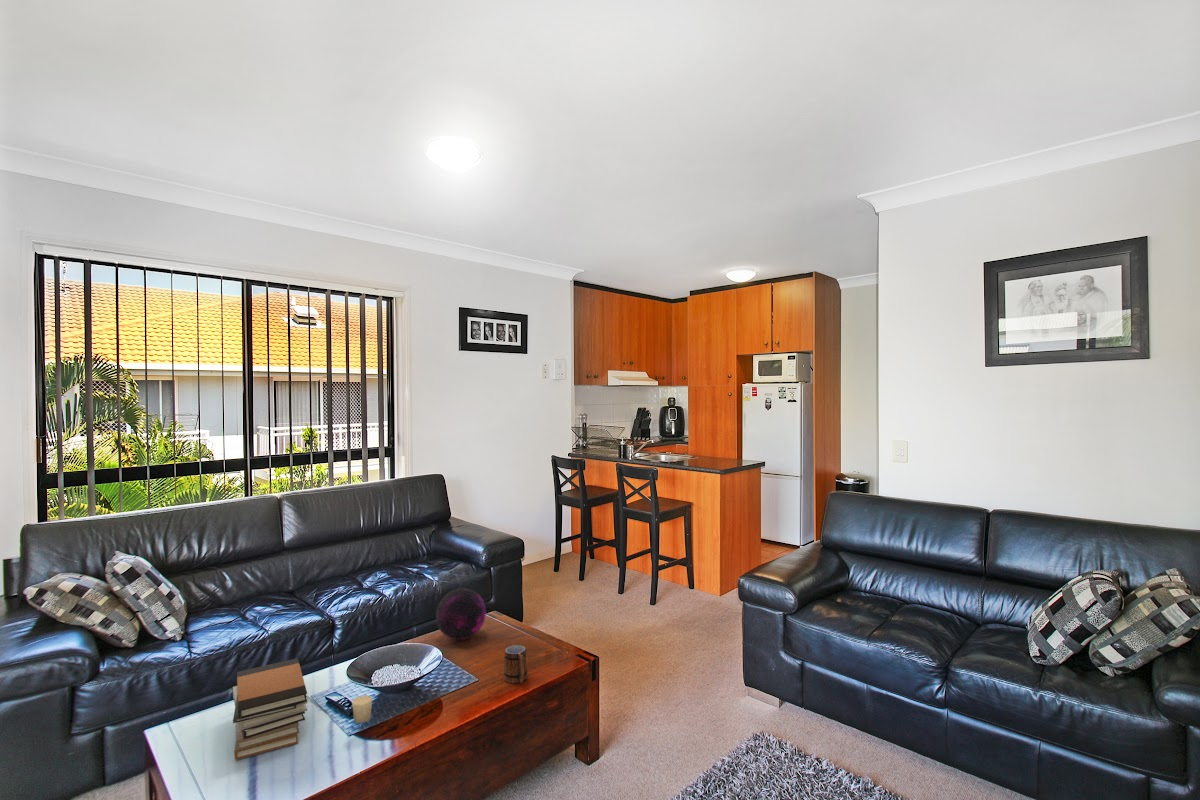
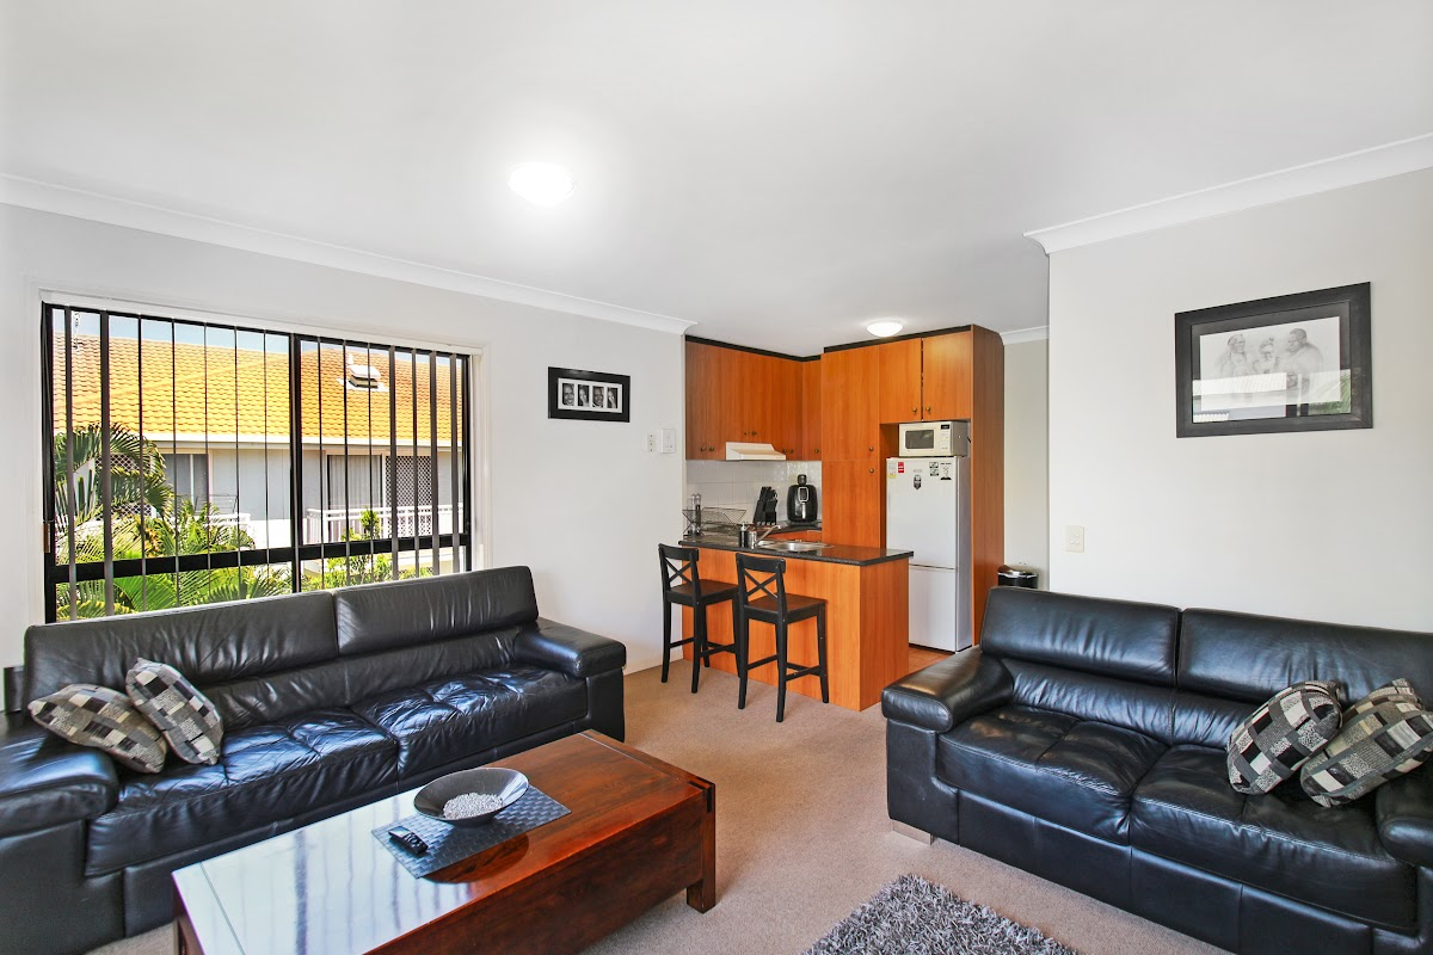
- book stack [232,657,309,761]
- decorative orb [435,587,487,641]
- mug [503,644,529,684]
- candle [351,695,373,724]
